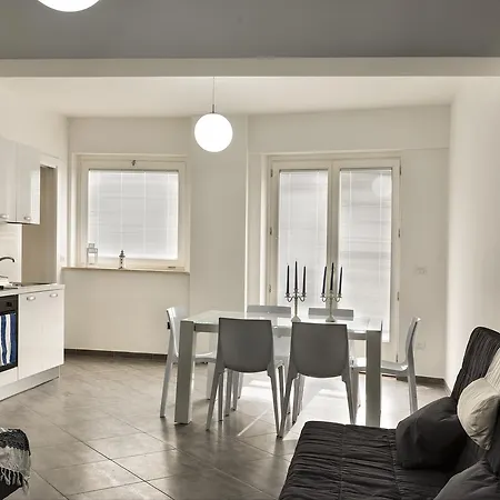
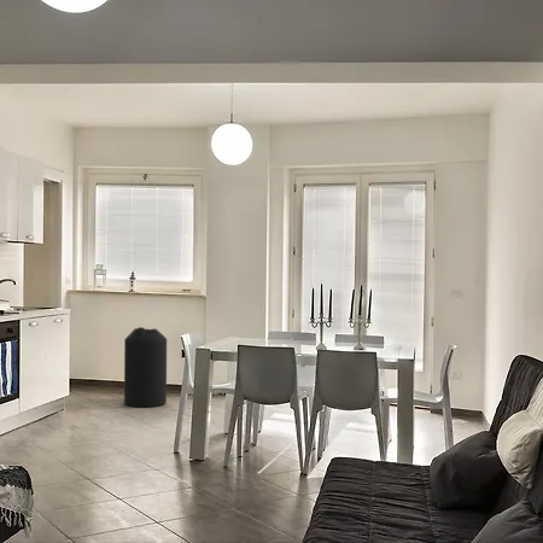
+ trash can [123,326,168,408]
